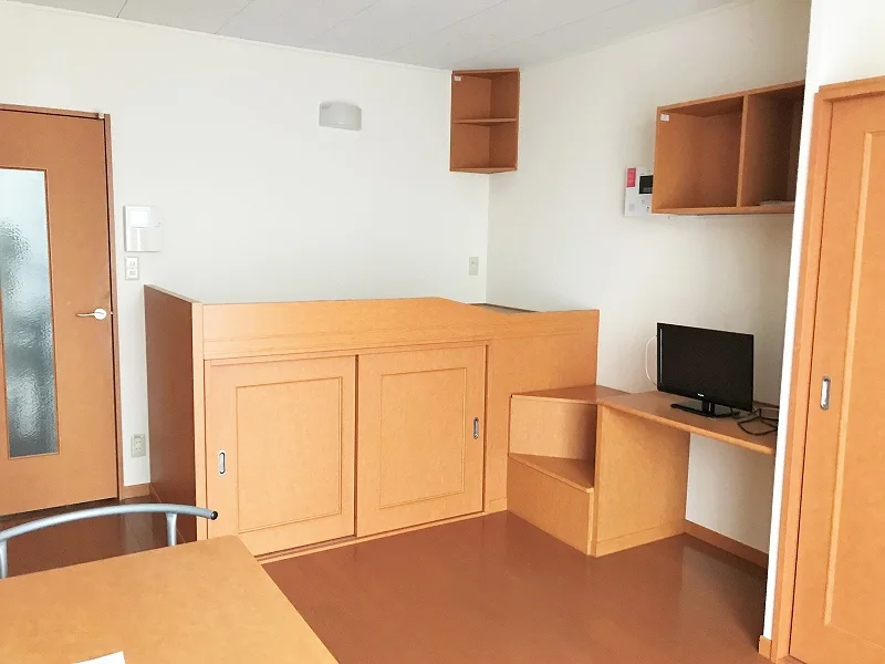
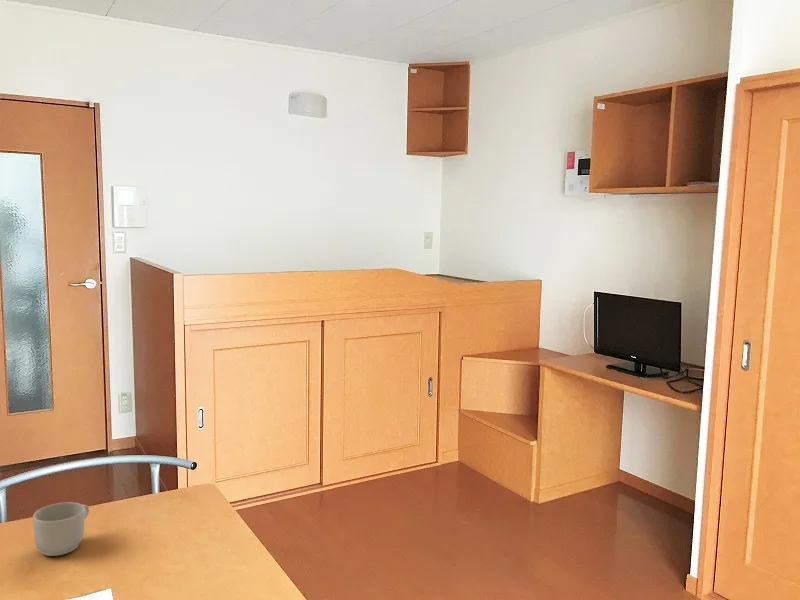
+ mug [32,501,90,557]
